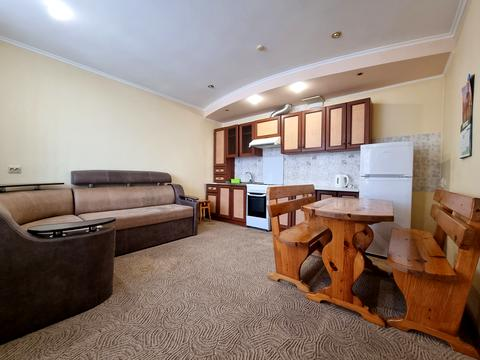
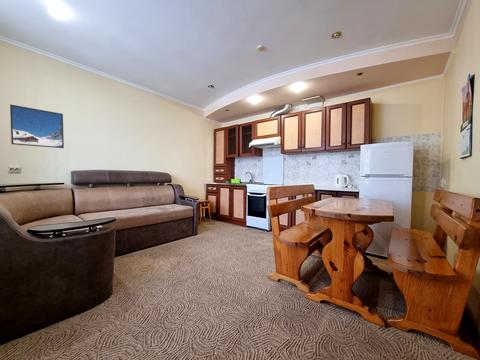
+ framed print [9,103,65,149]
